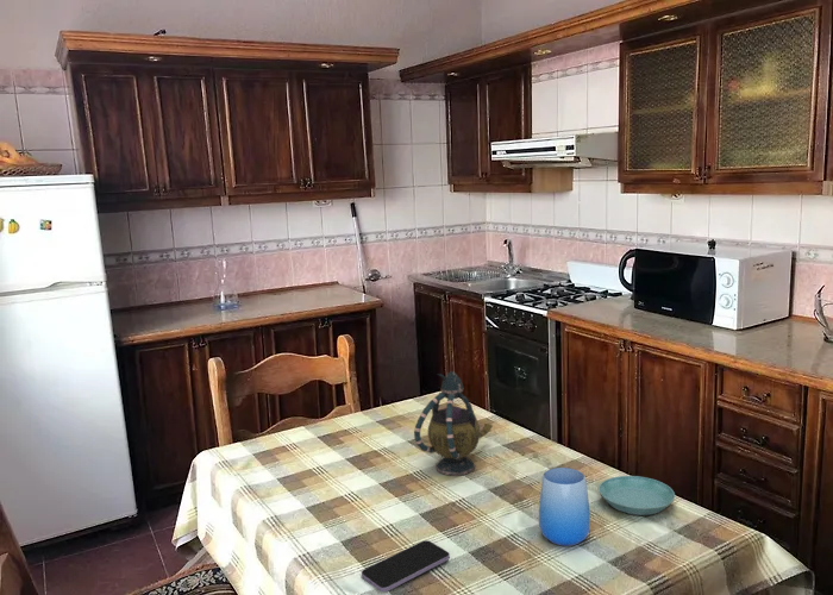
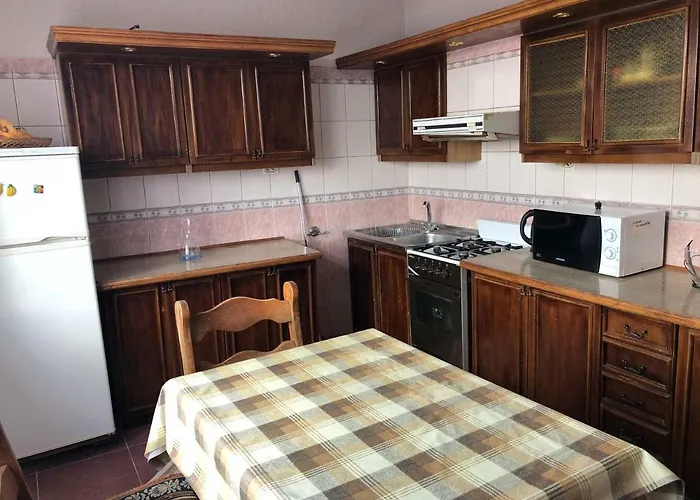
- saucer [597,475,676,516]
- teapot [413,370,494,476]
- smartphone [361,539,451,593]
- cup [538,466,591,547]
